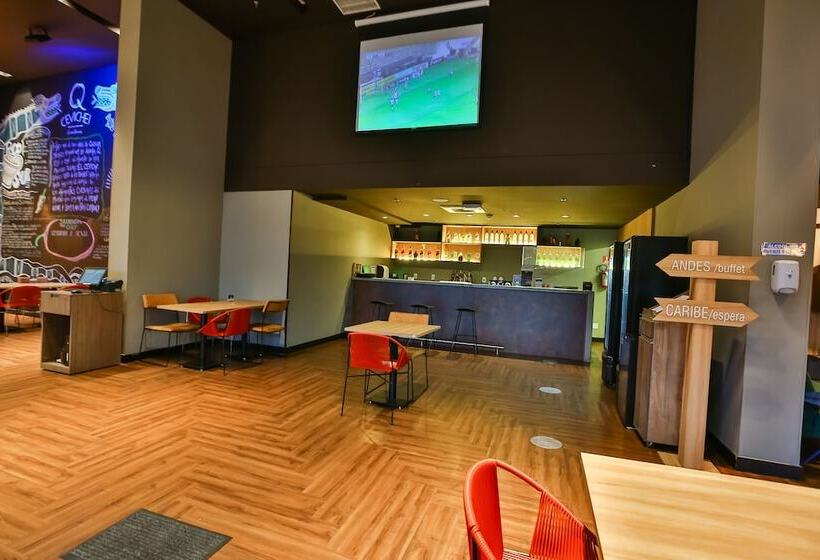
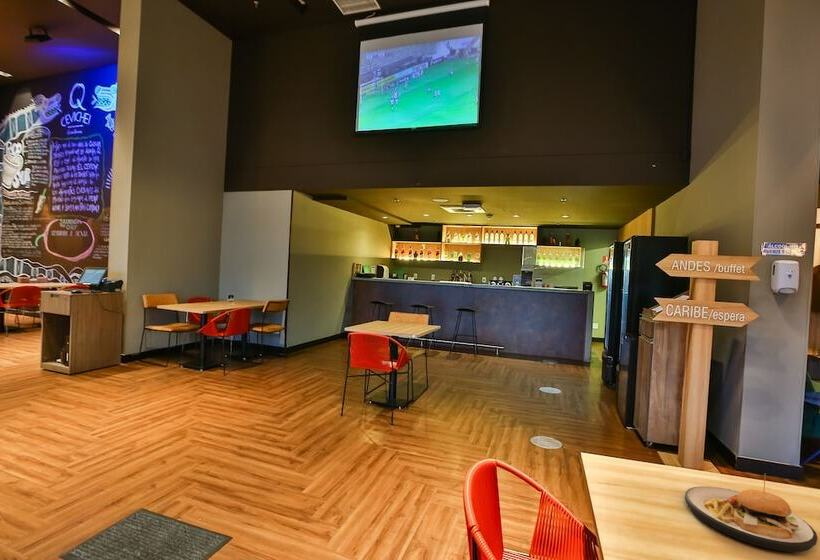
+ plate [684,473,819,553]
